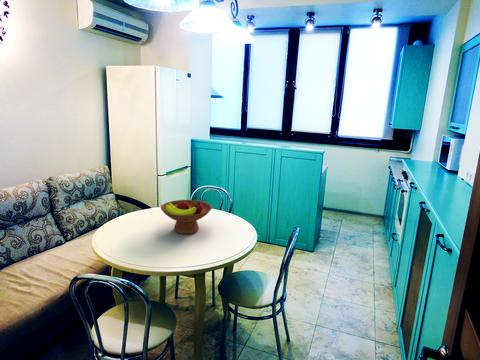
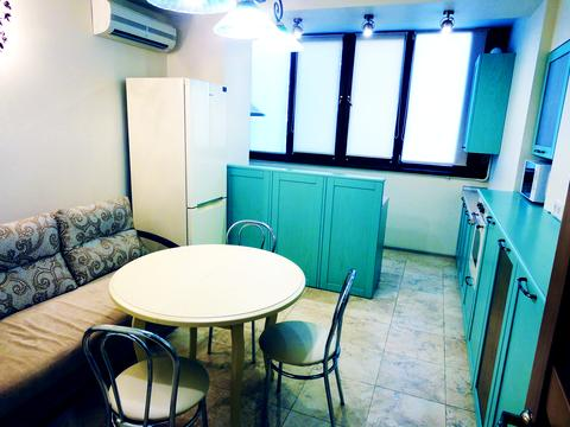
- fruit bowl [160,199,213,235]
